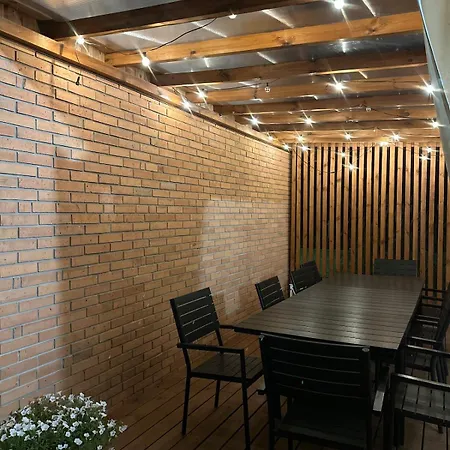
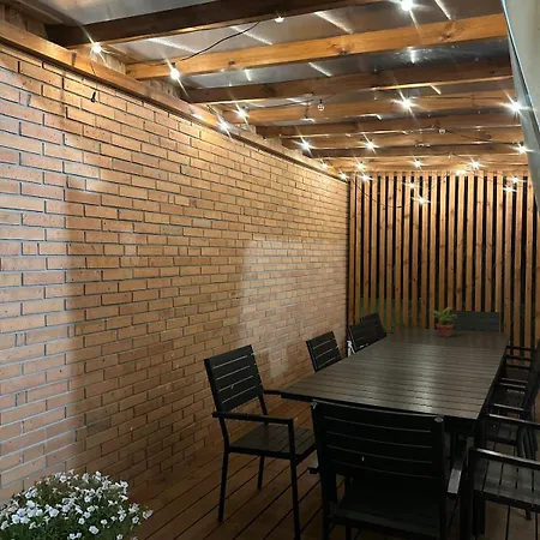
+ potted plant [428,306,458,338]
